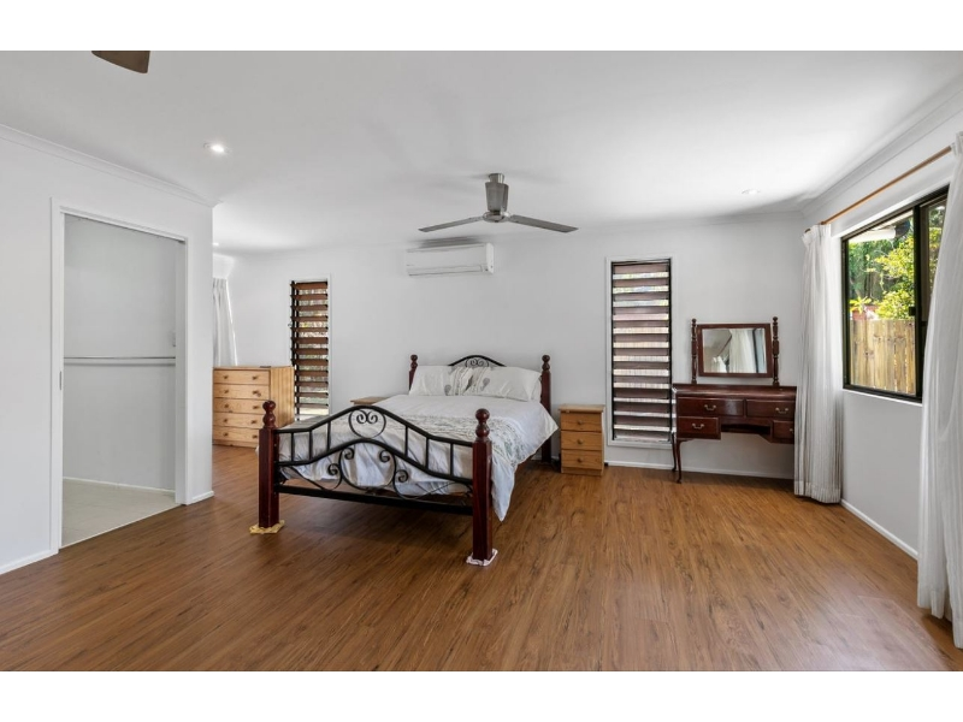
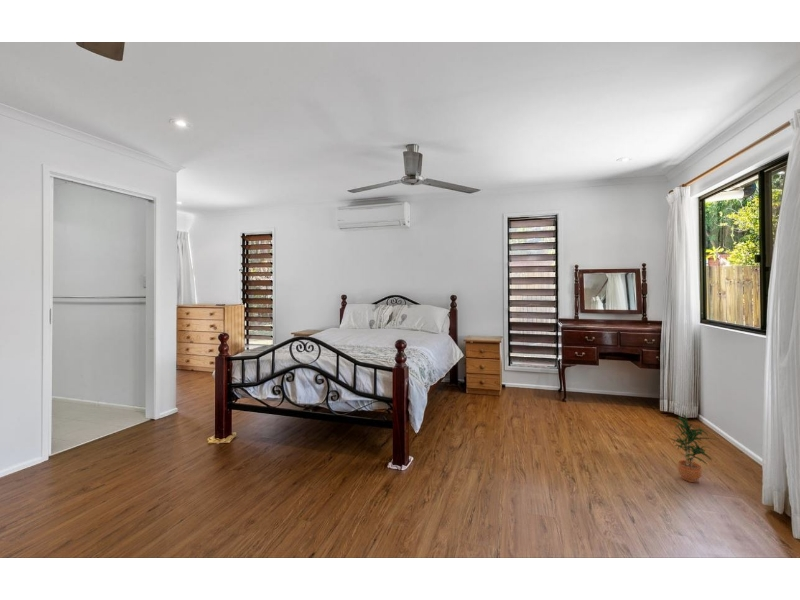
+ potted plant [668,413,712,483]
